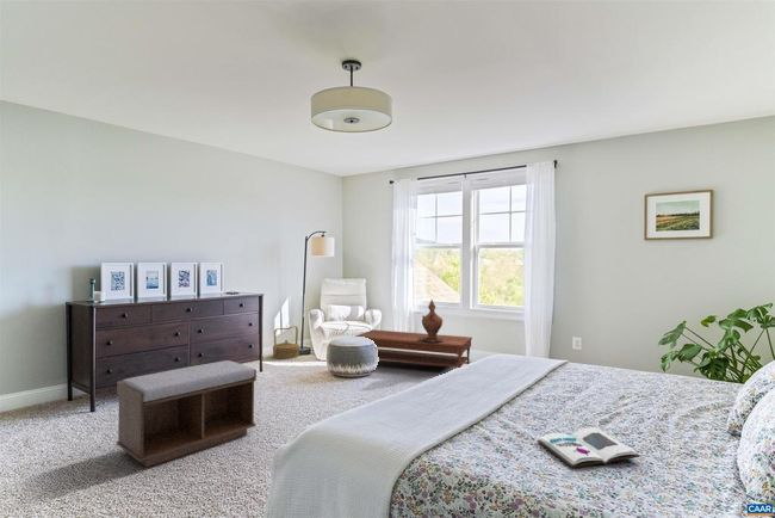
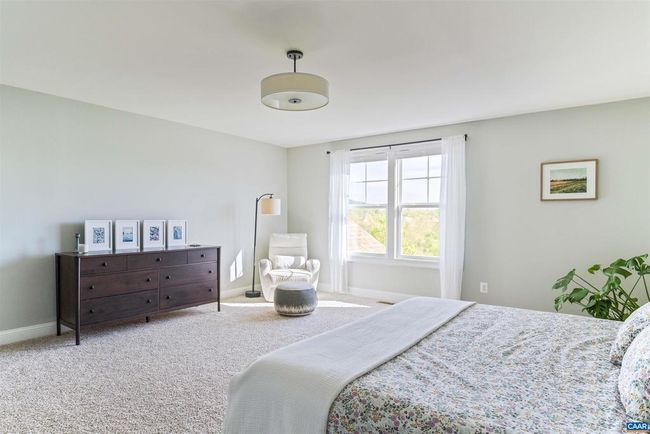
- book [537,426,640,469]
- basket [272,325,300,359]
- lidded ewer [416,298,446,343]
- coffee table [355,328,473,369]
- bench [116,359,258,468]
